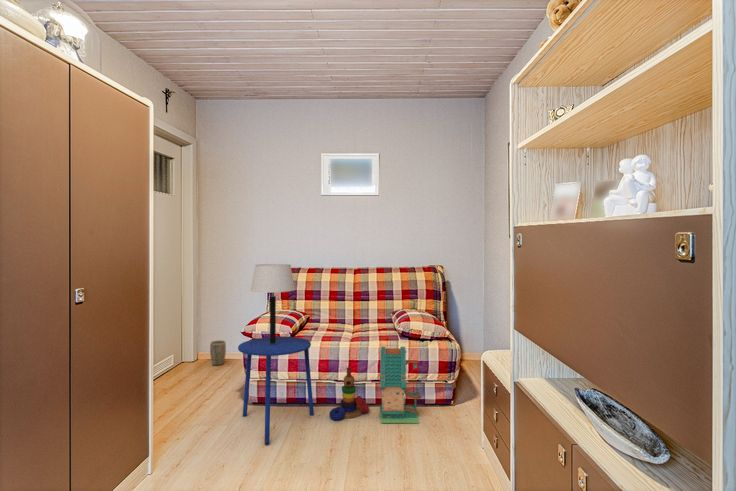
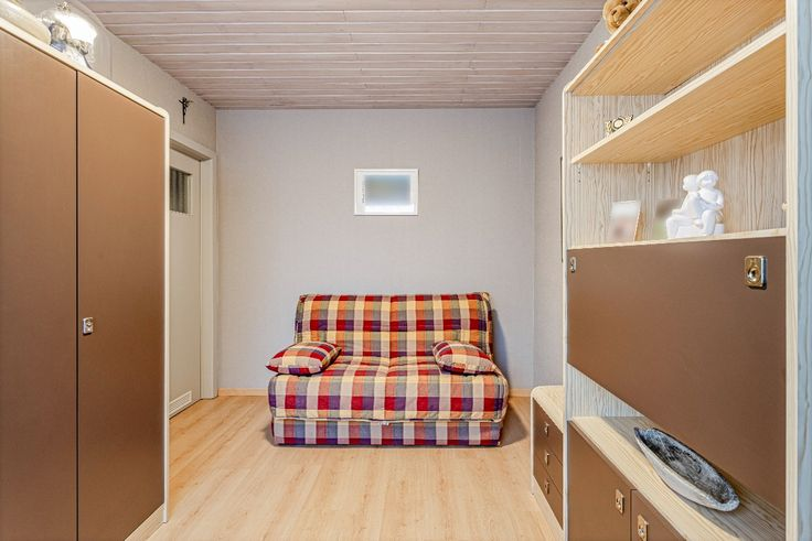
- toy house [379,346,422,424]
- plant pot [209,339,227,366]
- table lamp [249,263,296,344]
- stacking toy [329,366,370,421]
- side table [237,336,315,445]
